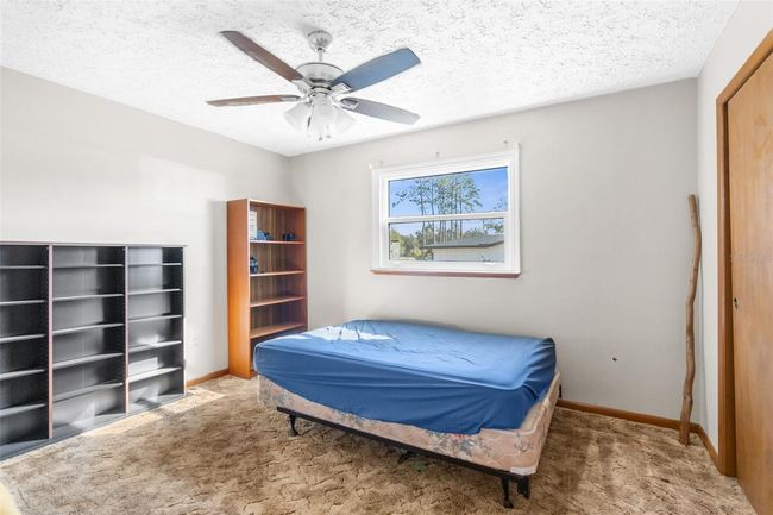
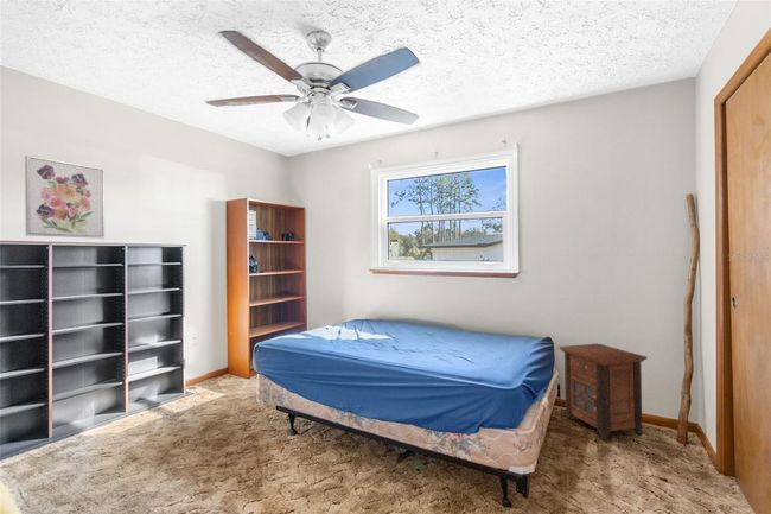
+ nightstand [557,343,649,442]
+ wall art [24,154,106,240]
